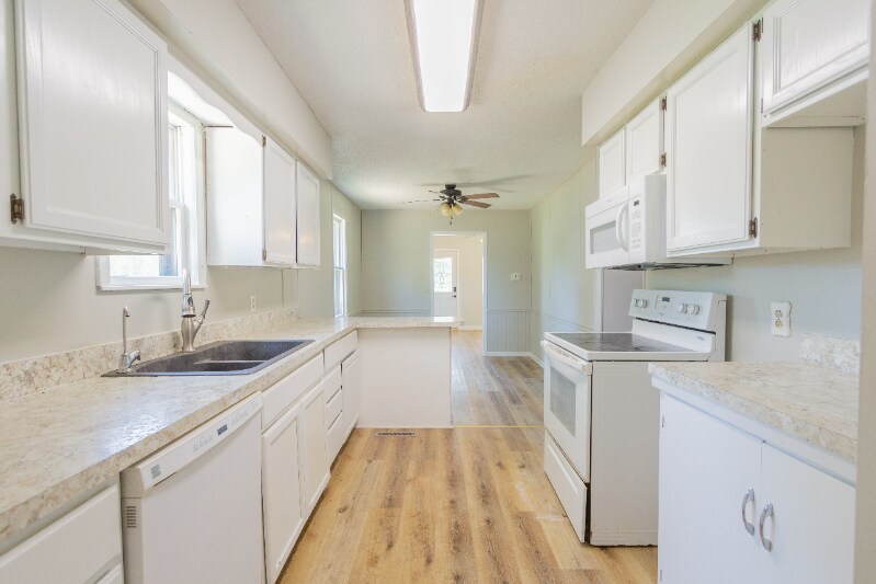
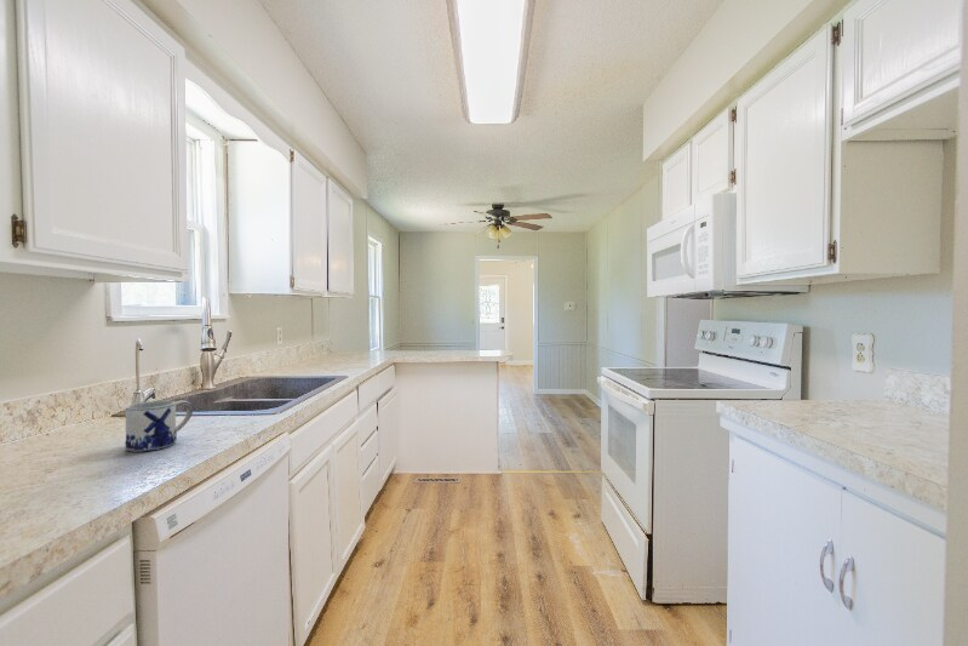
+ mug [124,399,194,452]
